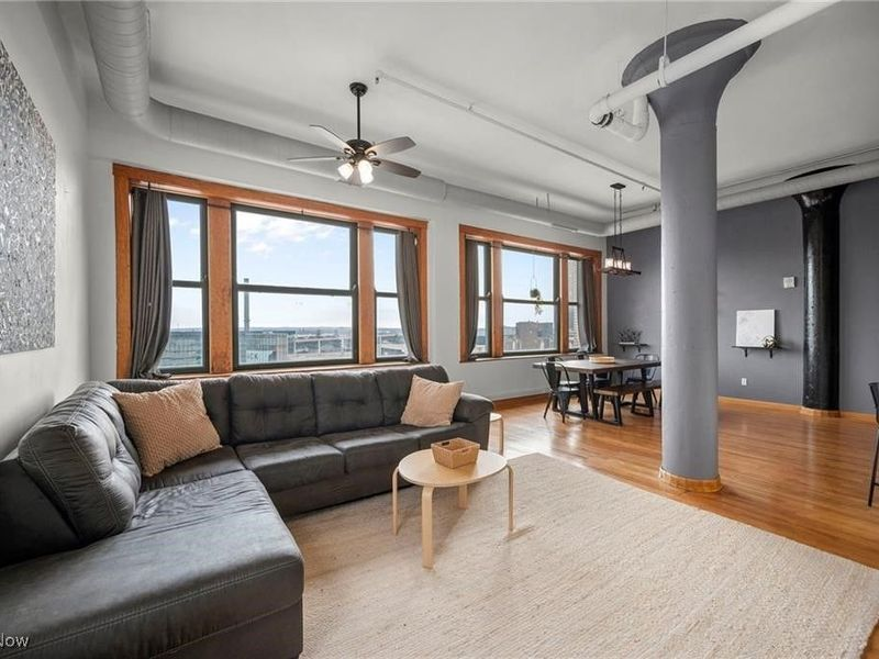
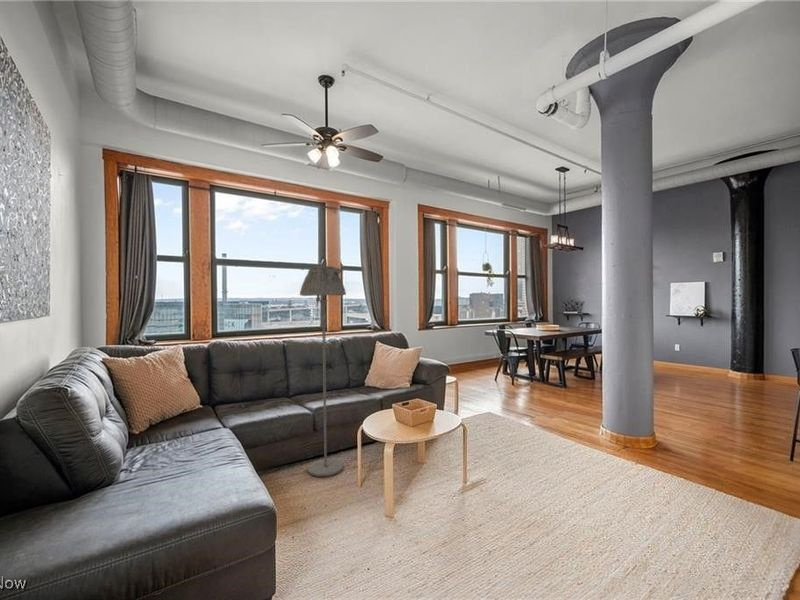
+ floor lamp [299,265,347,478]
